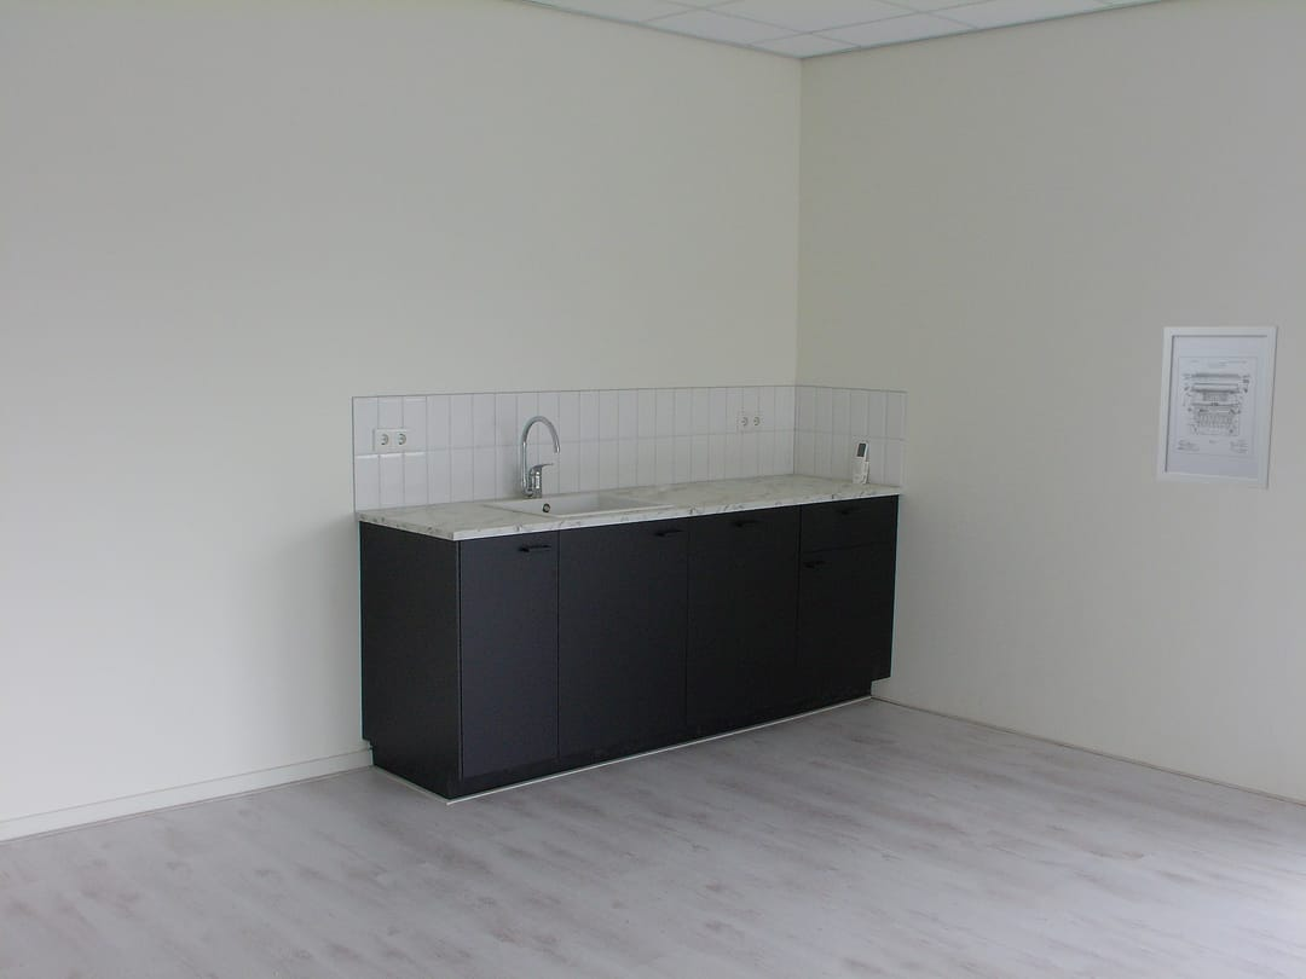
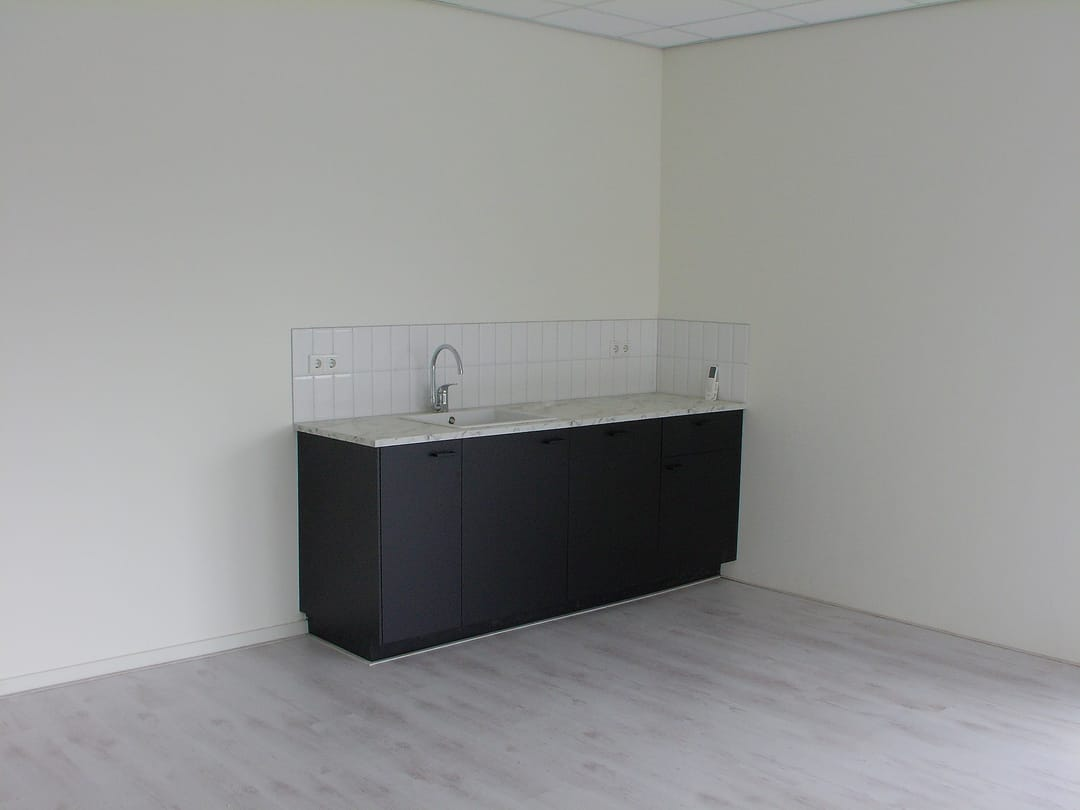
- wall art [1155,325,1279,491]
